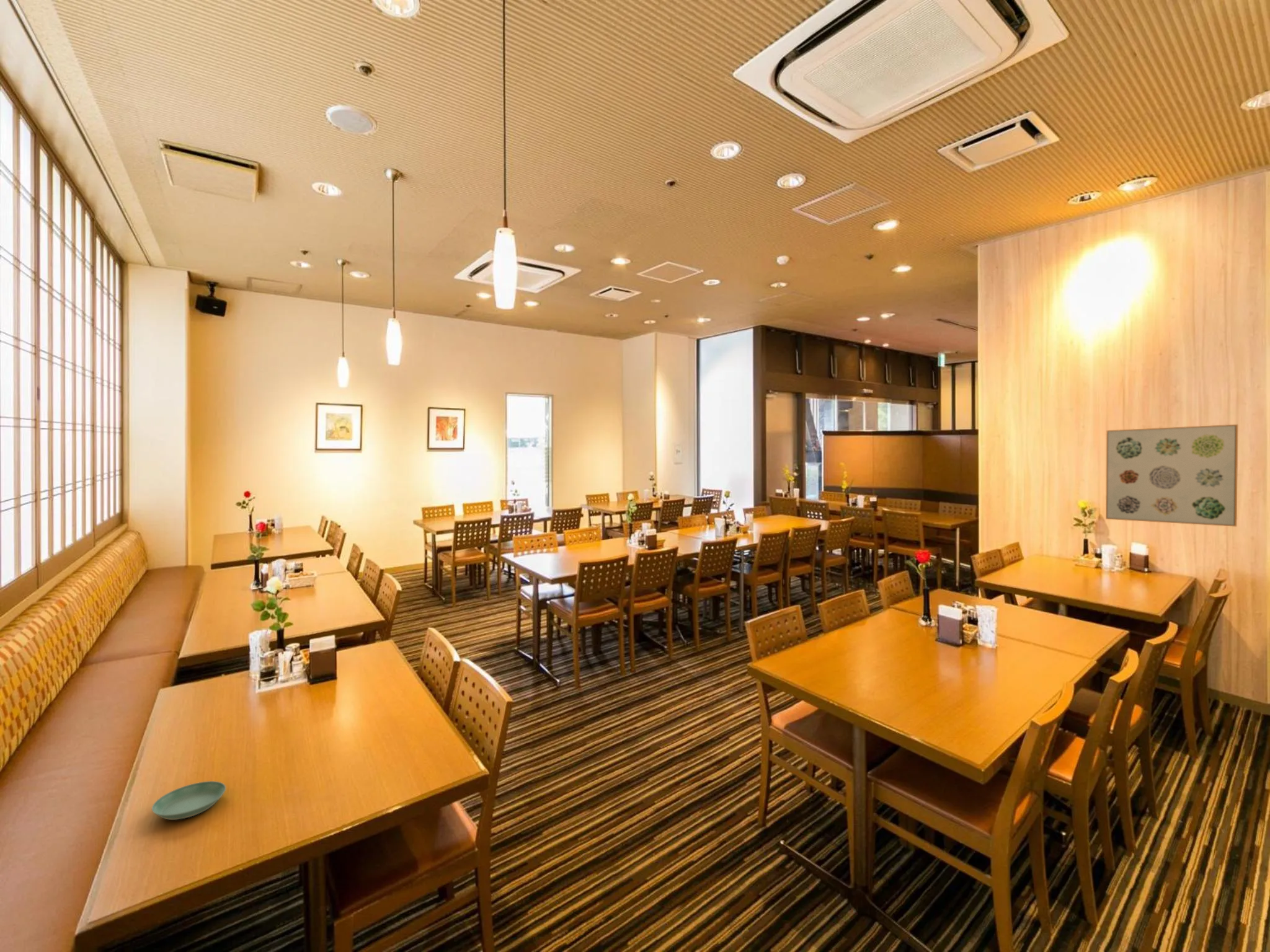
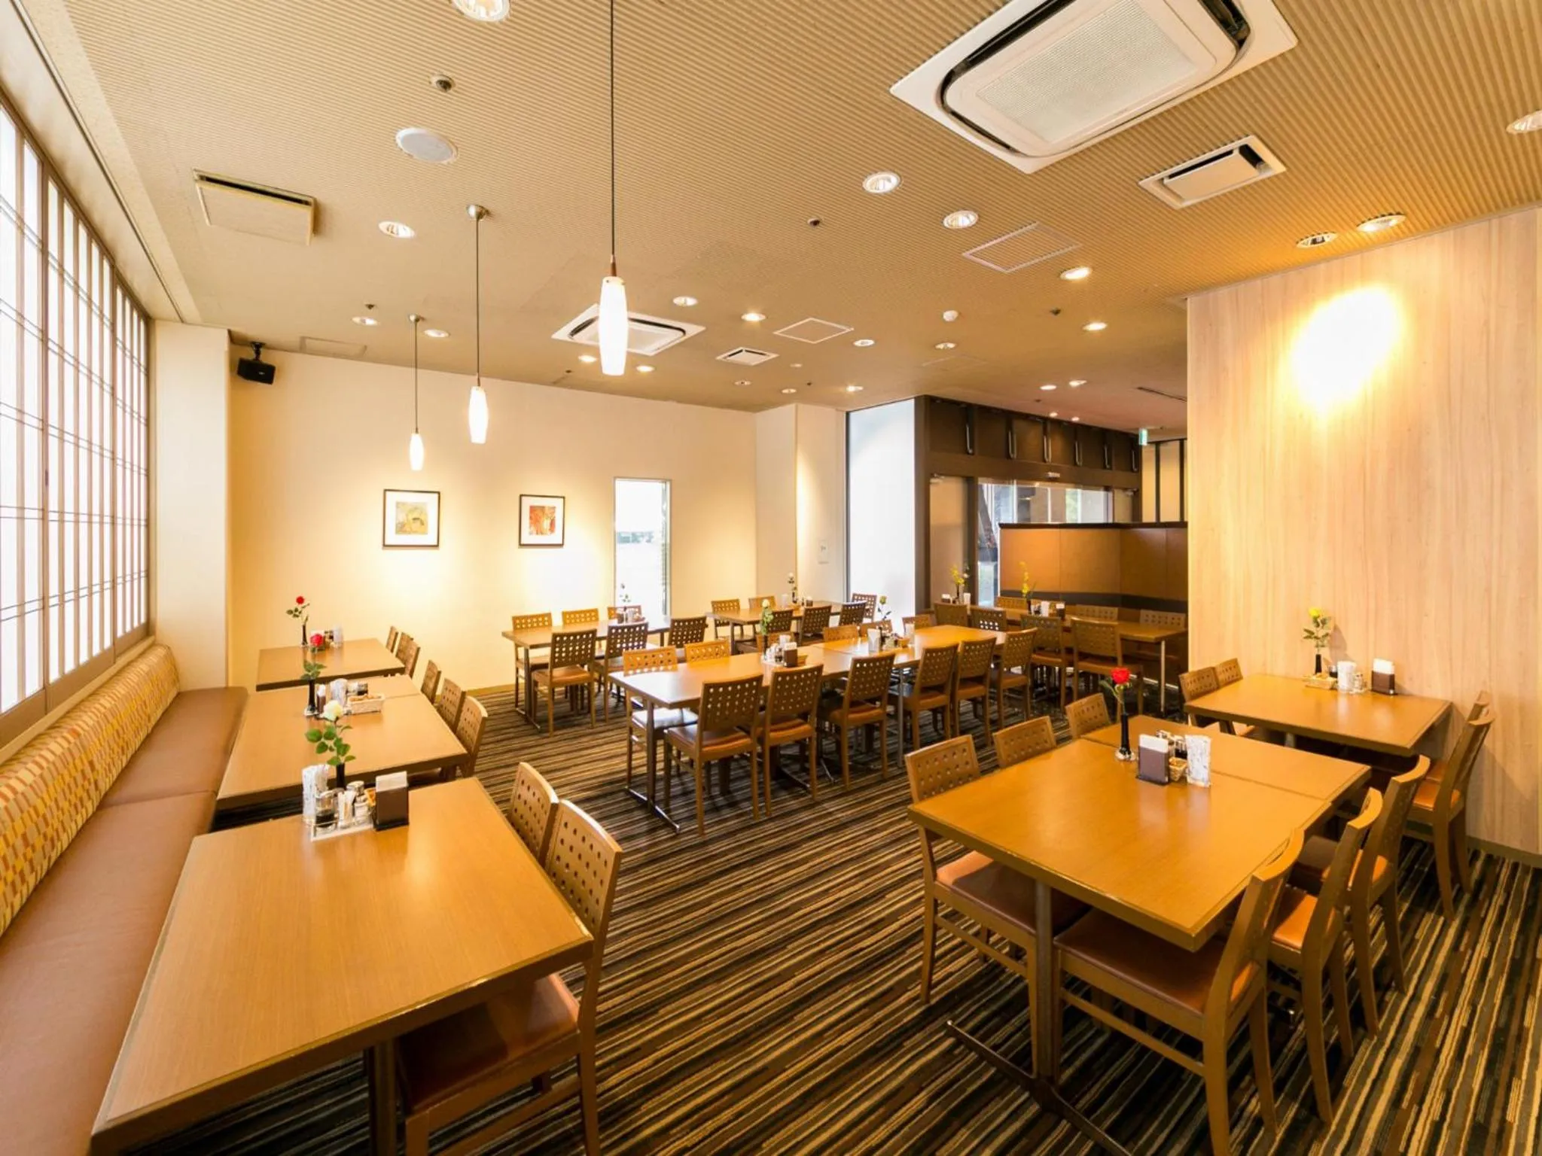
- wall art [1105,424,1238,527]
- saucer [151,780,226,821]
